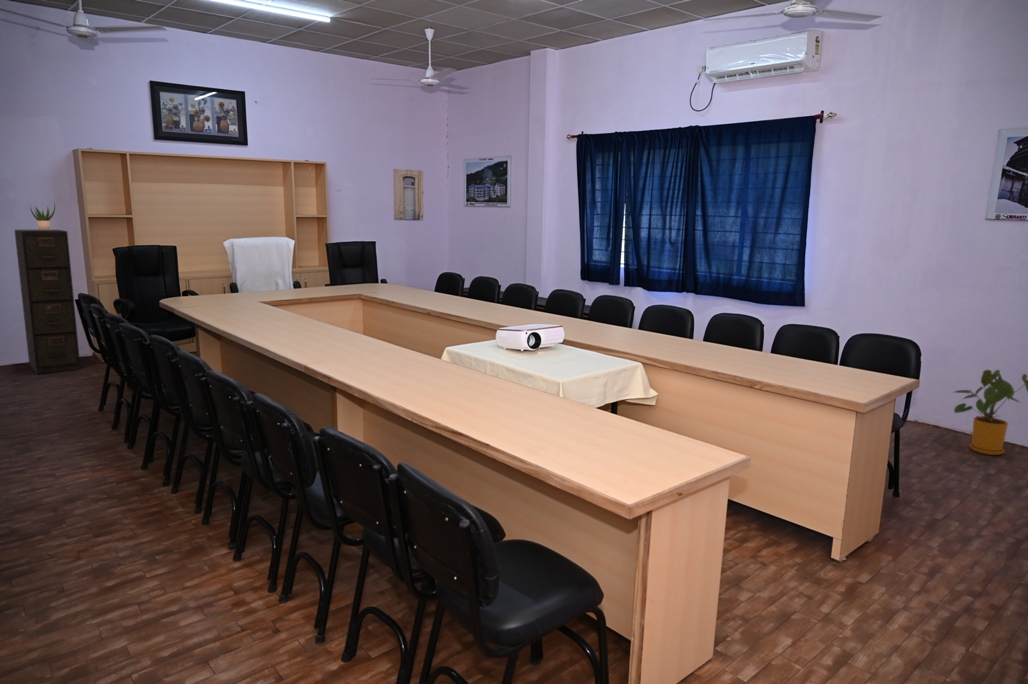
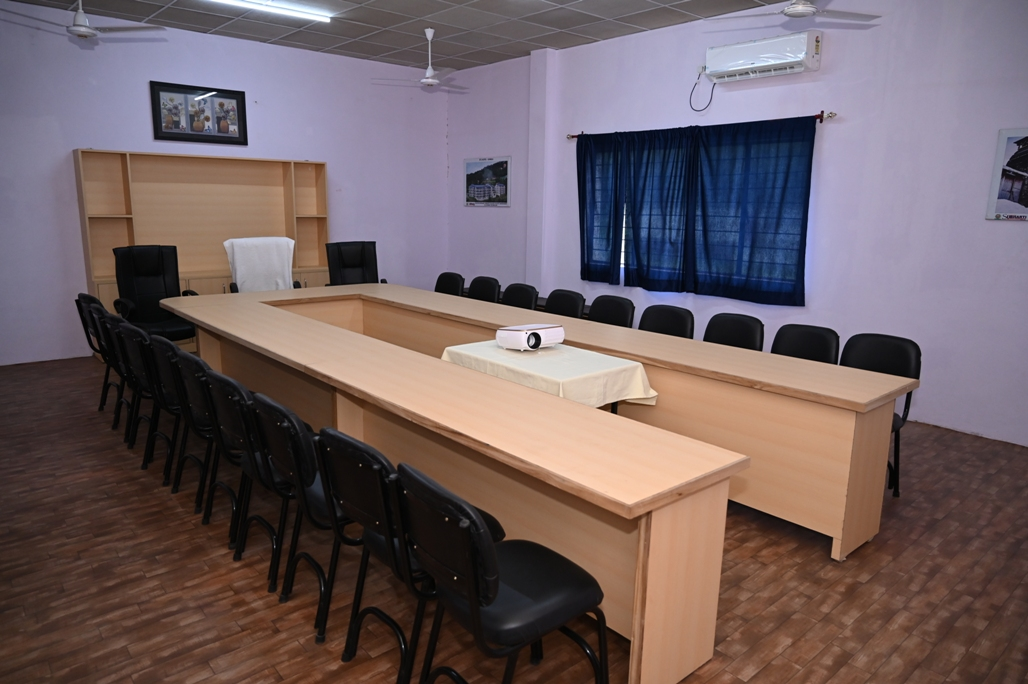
- wall art [392,168,424,222]
- potted plant [29,202,56,230]
- house plant [953,369,1028,456]
- filing cabinet [14,229,82,375]
